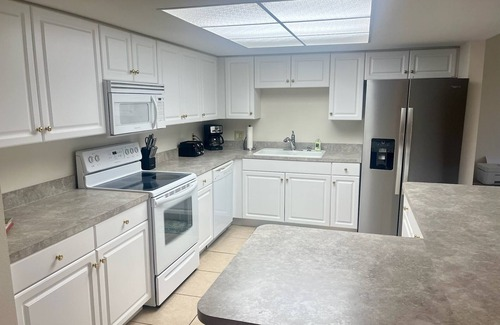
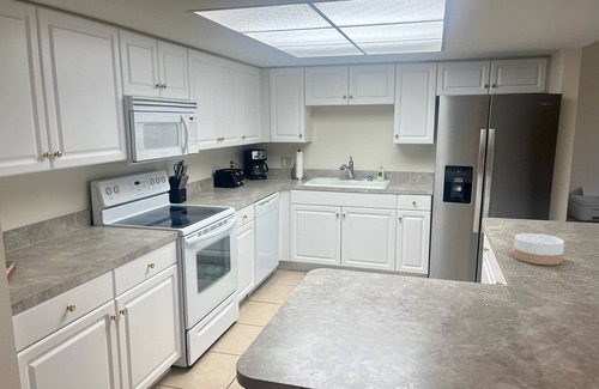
+ bowl [513,232,565,266]
